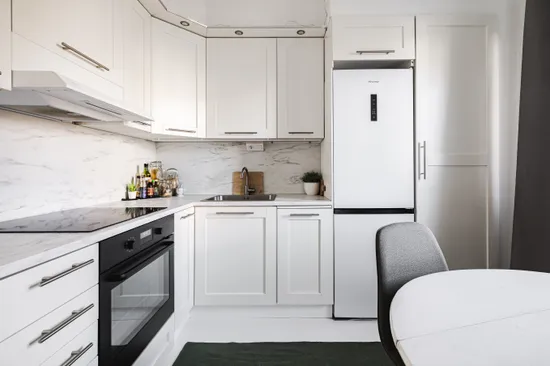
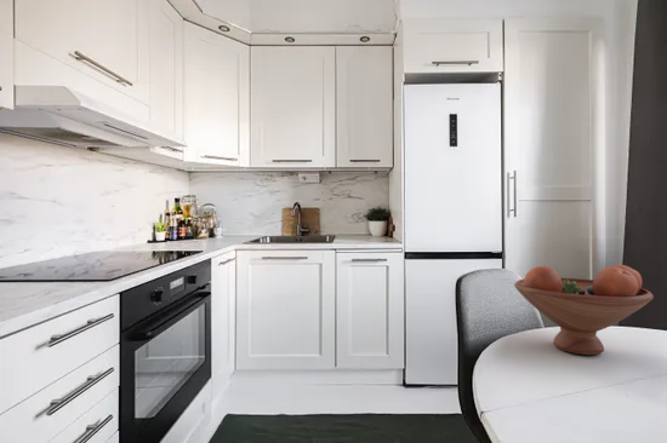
+ fruit bowl [513,264,655,356]
